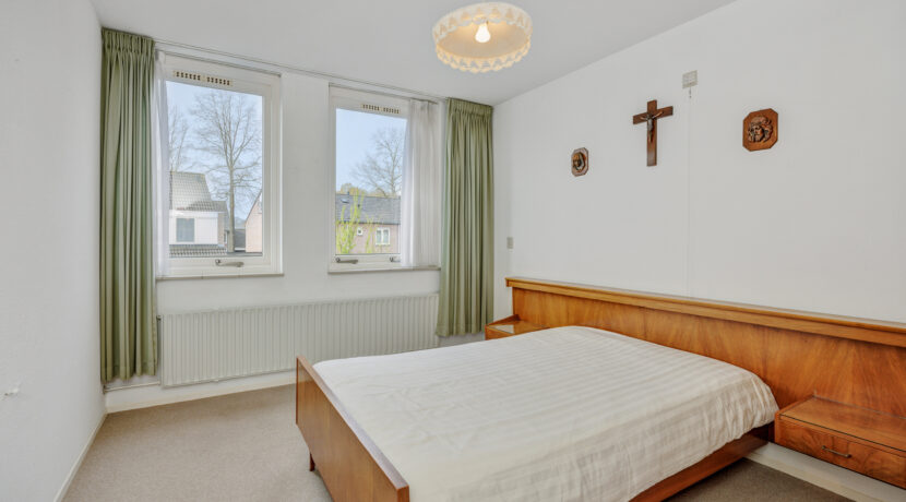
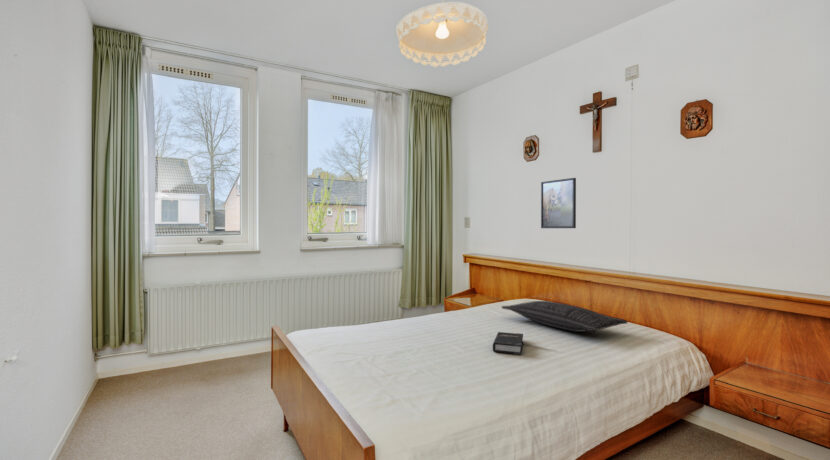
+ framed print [540,177,577,229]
+ hardback book [492,331,524,356]
+ pillow [501,300,629,333]
